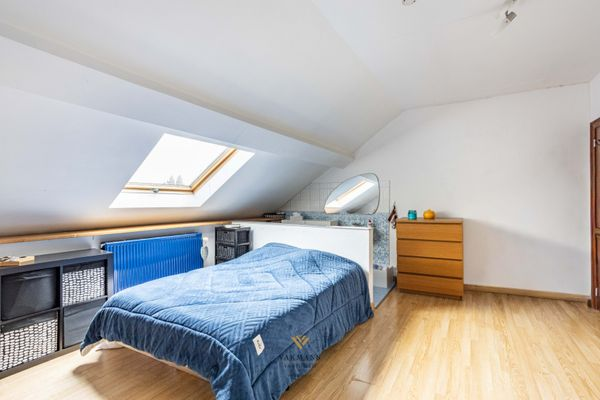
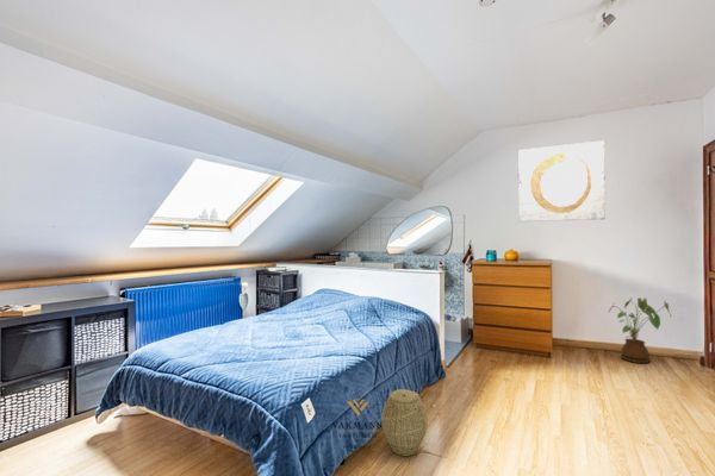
+ wall art [517,139,607,223]
+ woven basket [380,388,429,457]
+ house plant [607,296,672,364]
